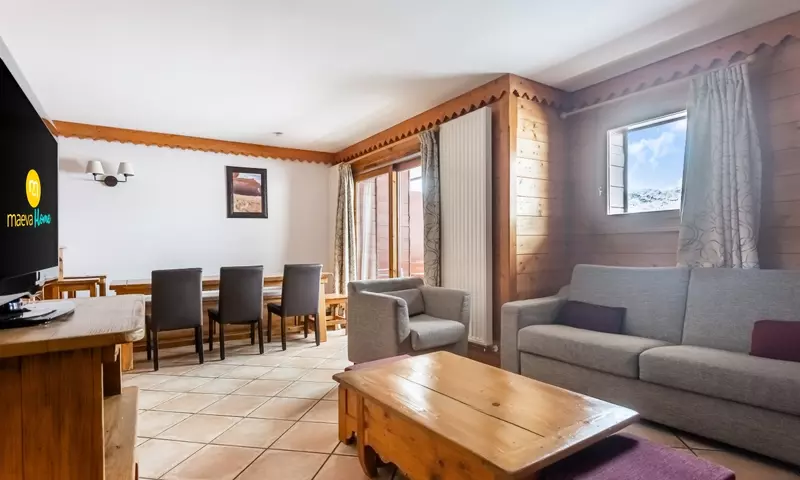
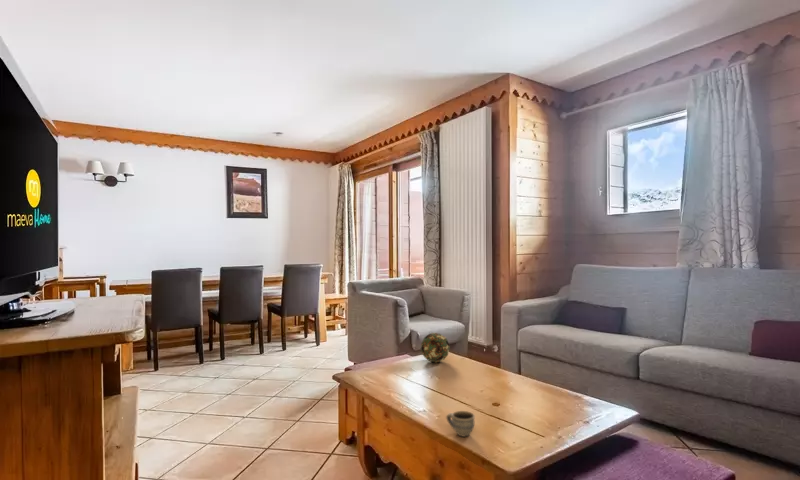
+ decorative ball [420,332,451,363]
+ cup [445,410,476,438]
